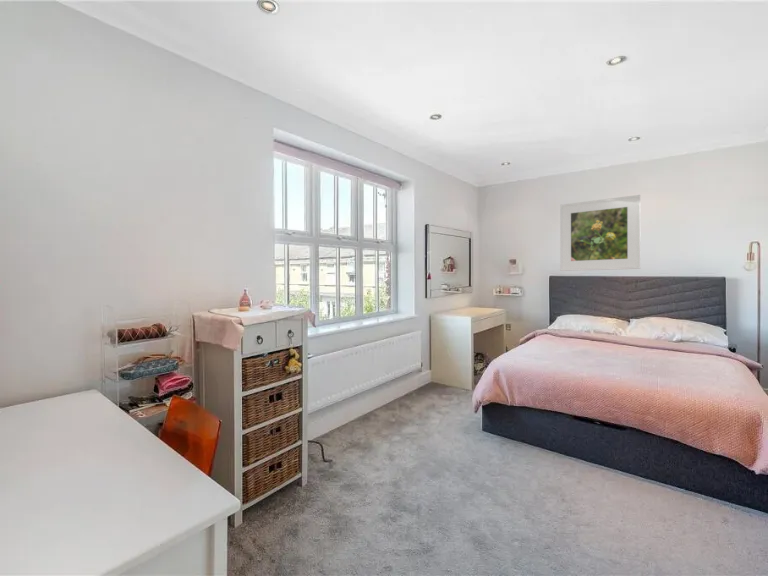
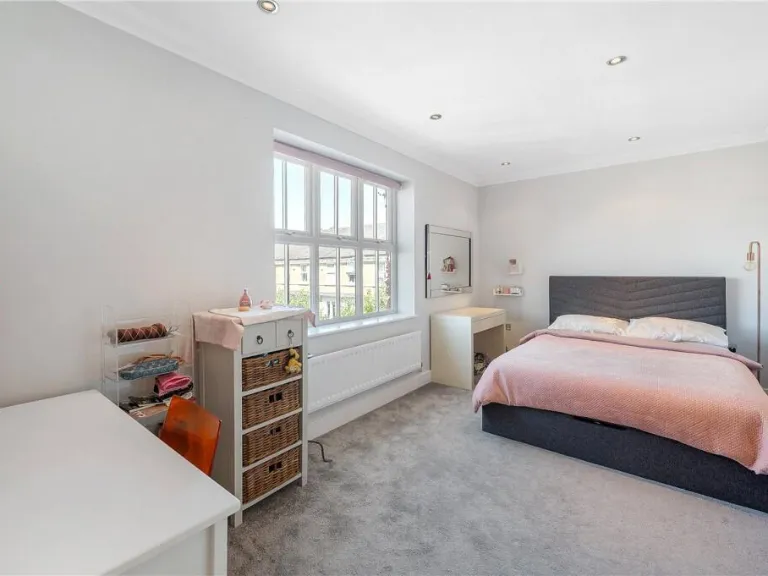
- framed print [559,194,641,272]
